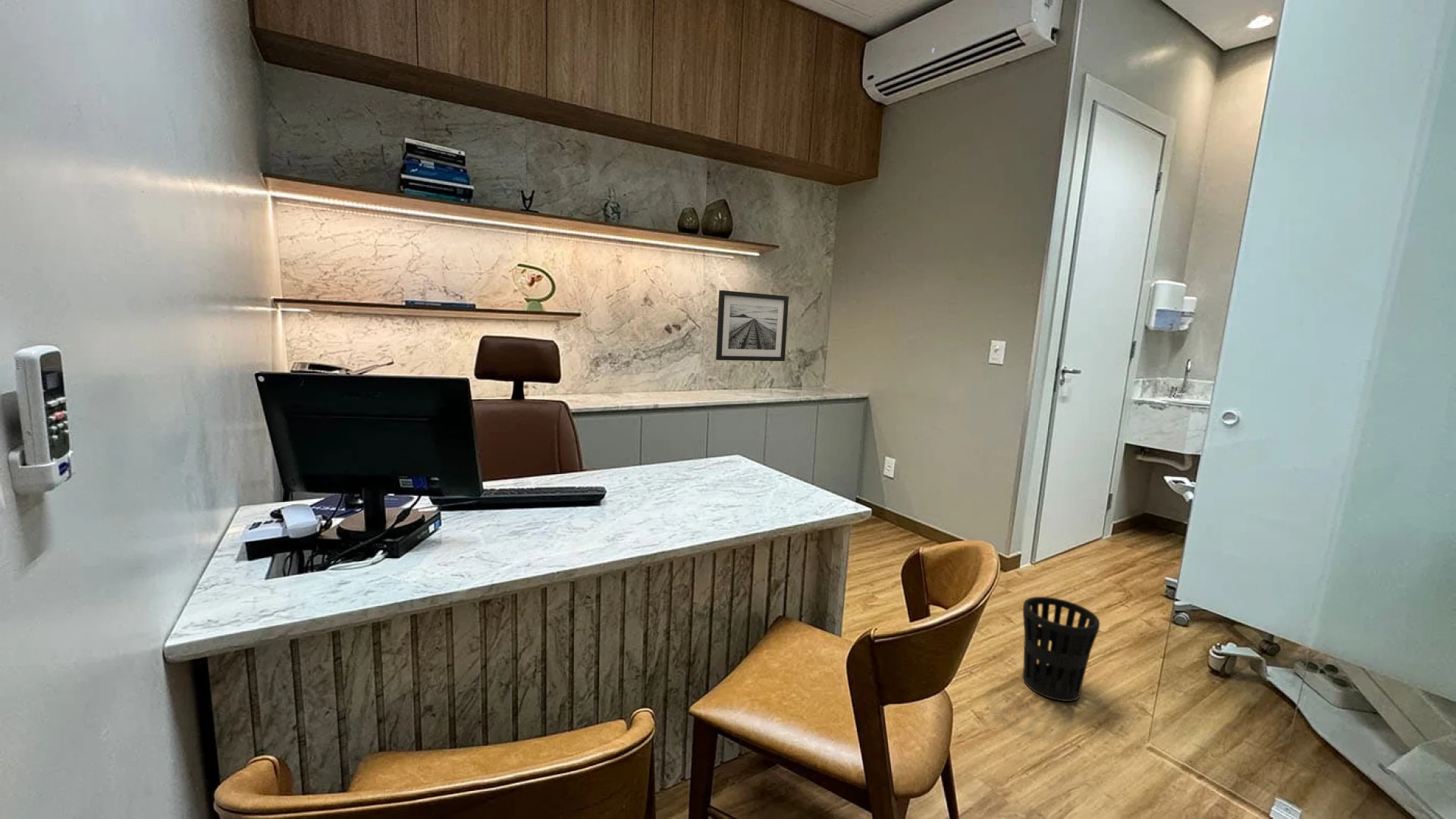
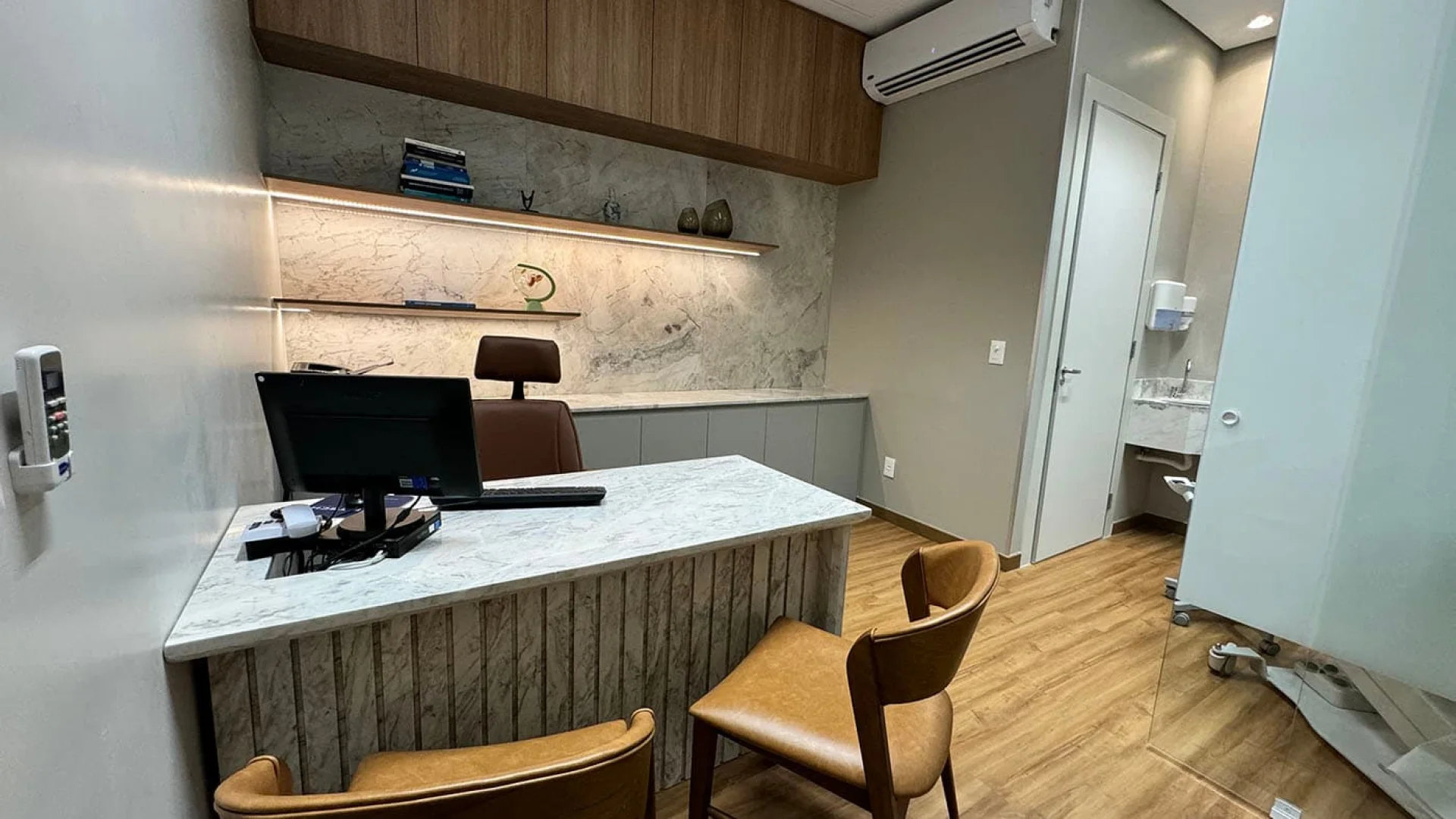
- wall art [715,290,789,362]
- wastebasket [1021,596,1100,702]
